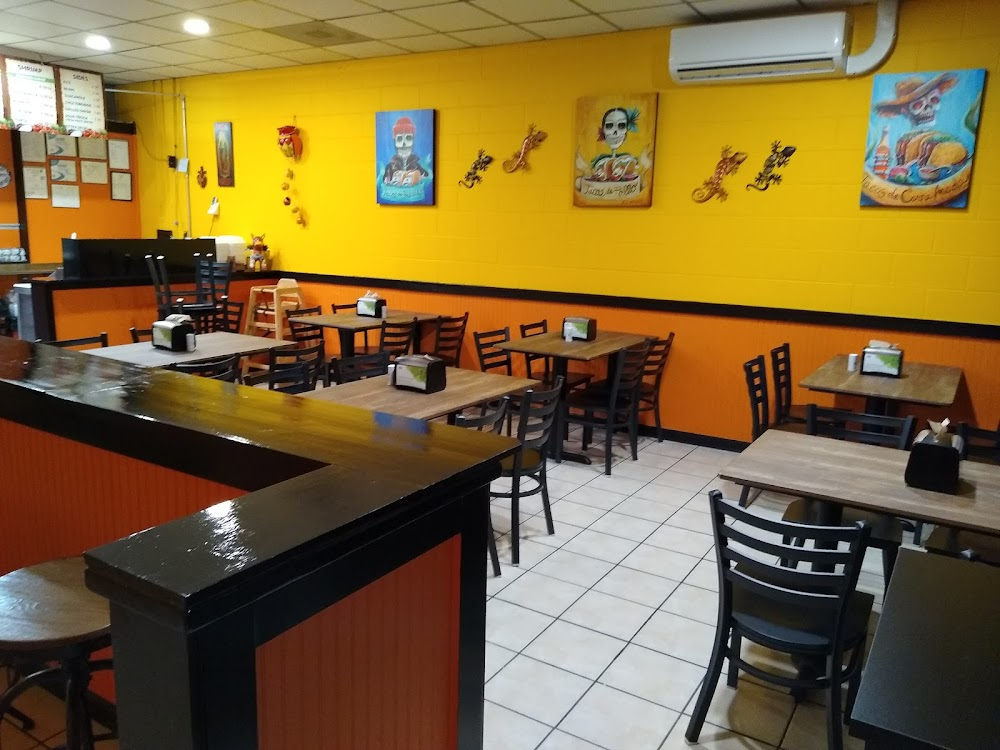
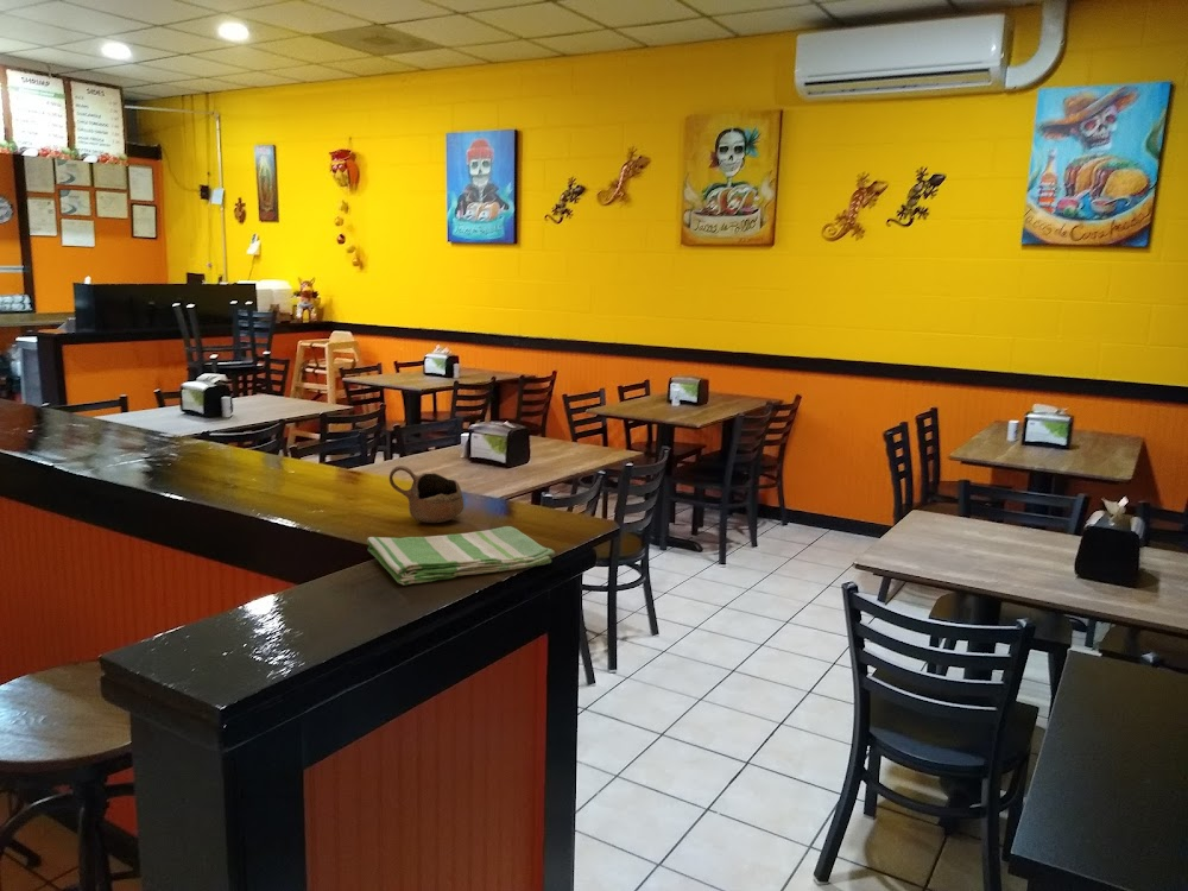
+ cup [388,465,465,524]
+ dish towel [366,525,556,586]
